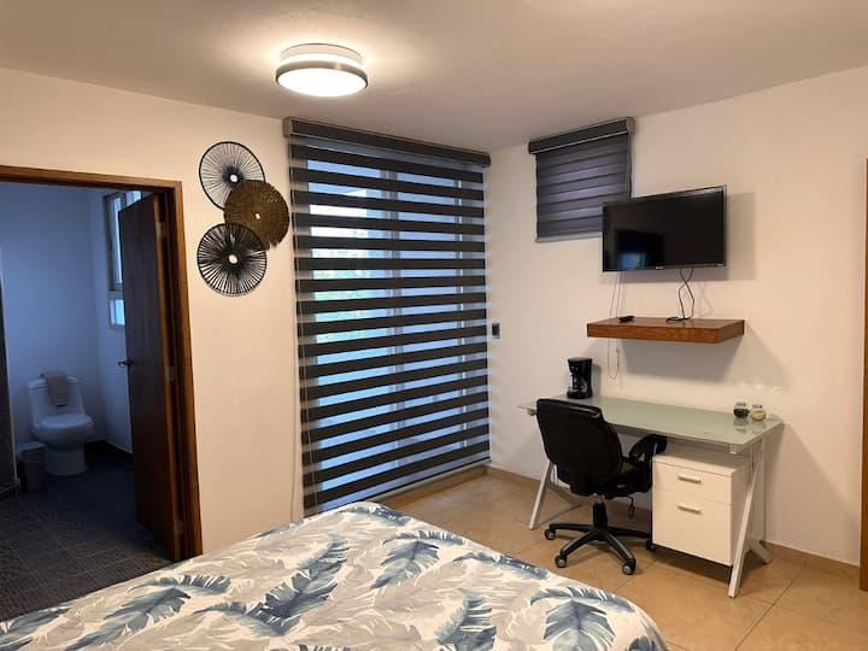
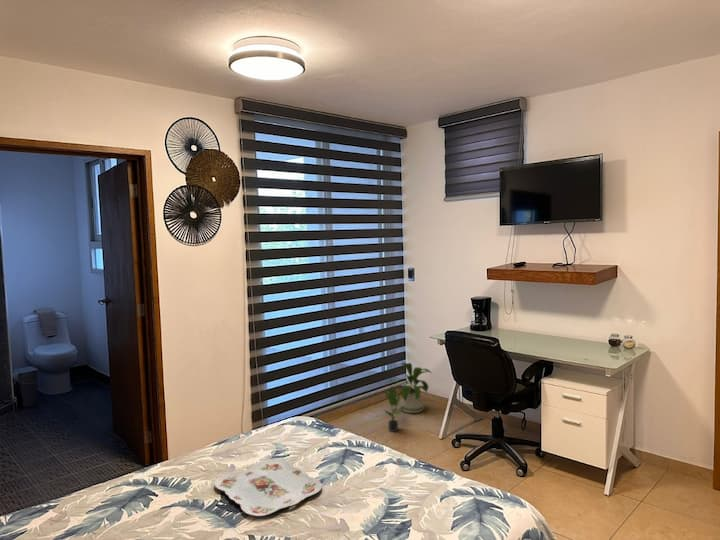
+ house plant [393,361,433,414]
+ potted plant [383,385,404,433]
+ serving tray [213,458,323,517]
